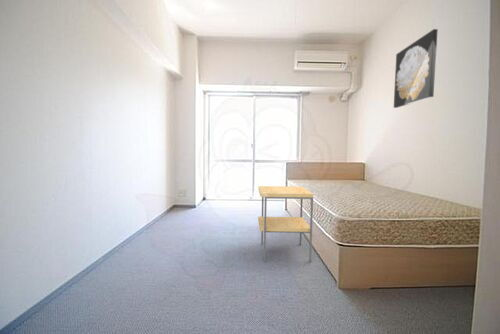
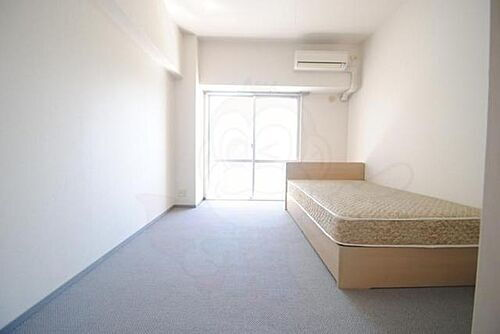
- side table [257,185,314,263]
- wall art [393,28,439,109]
